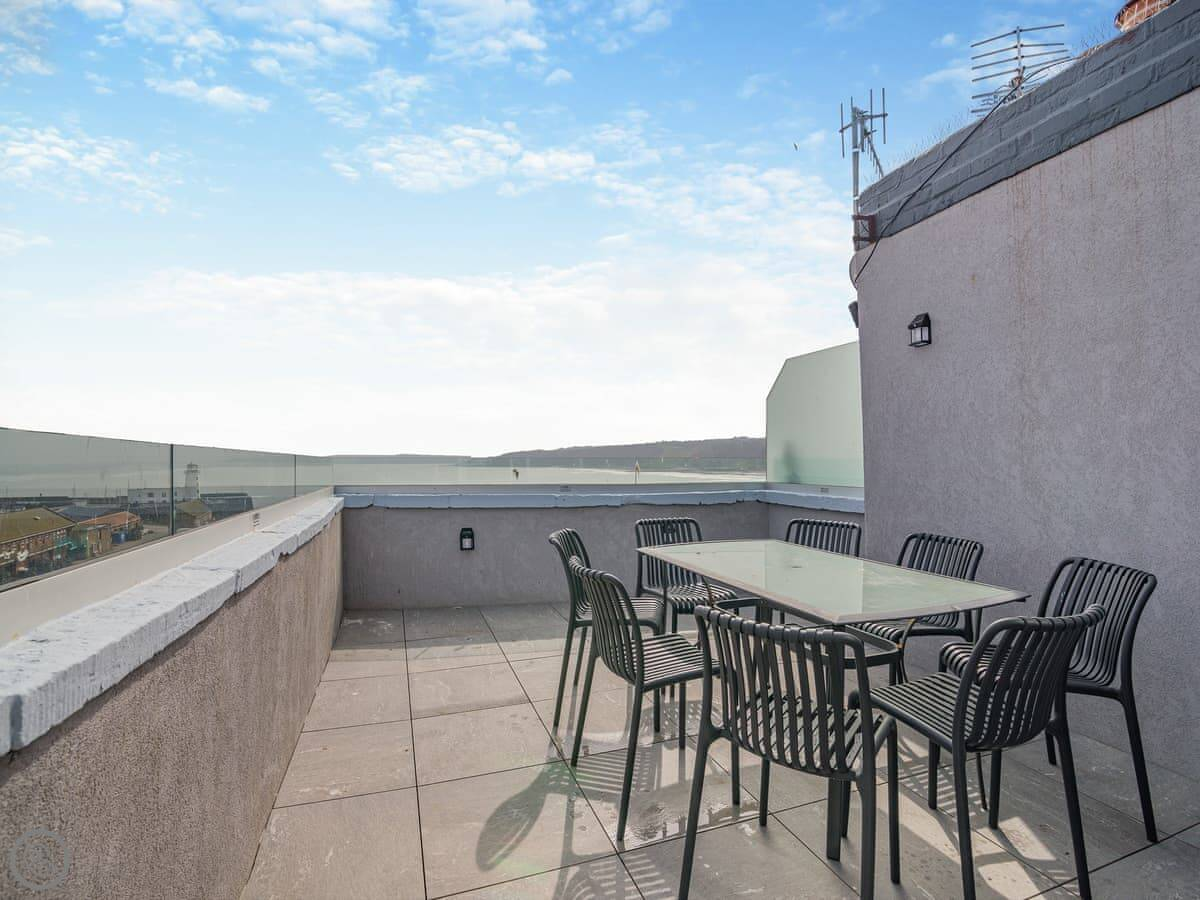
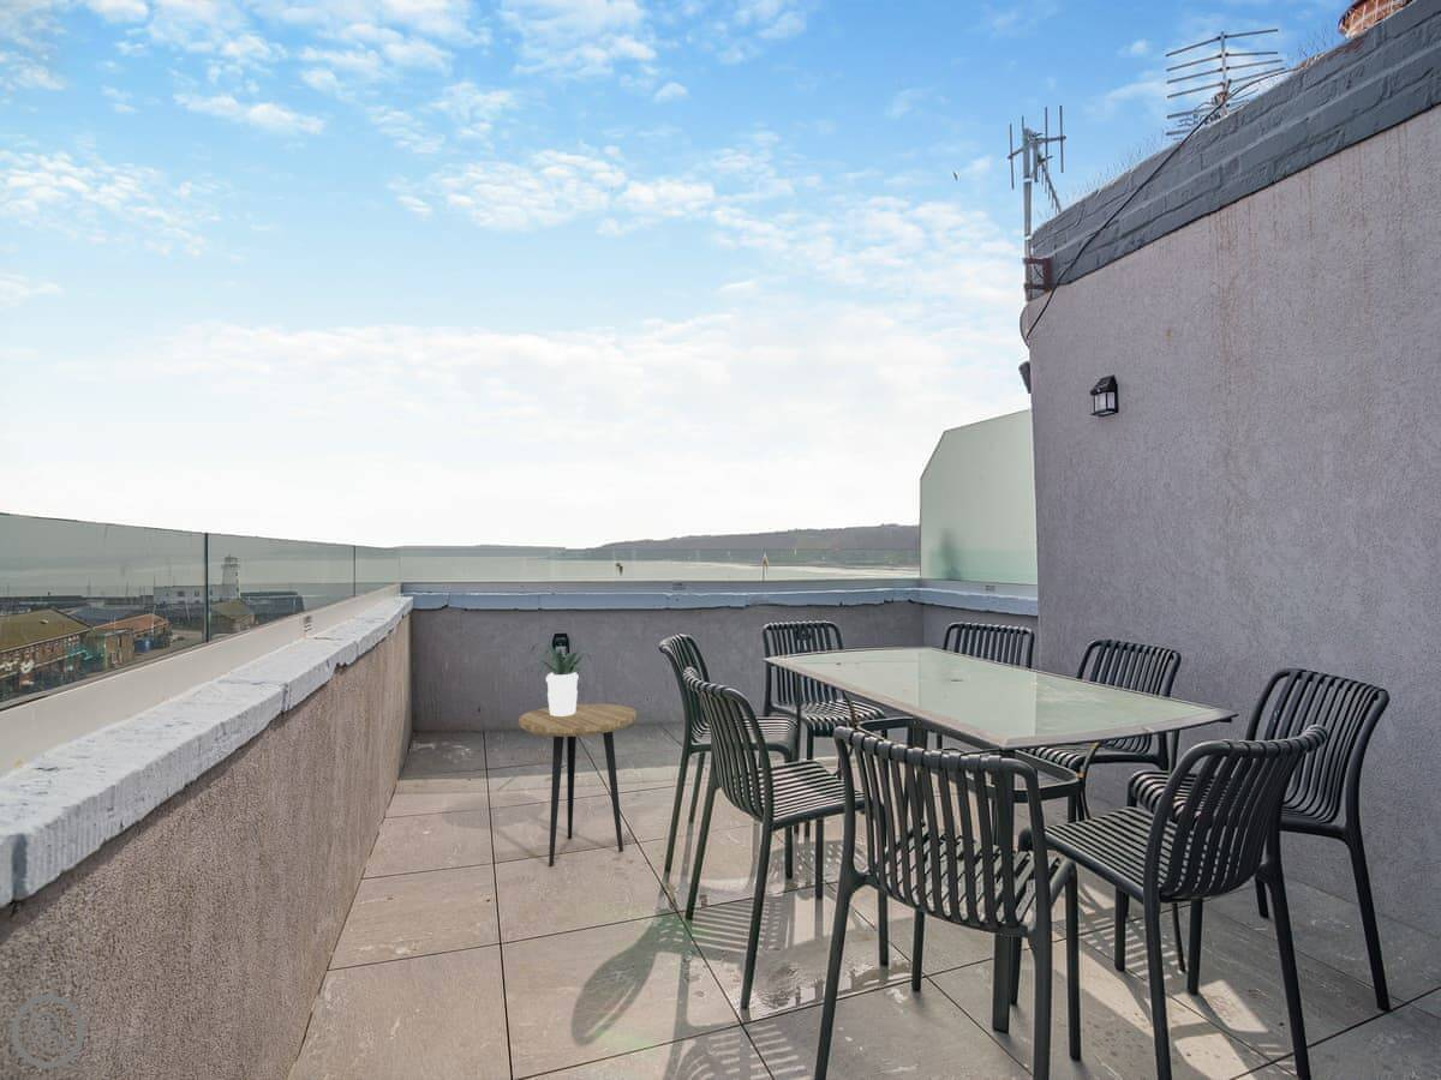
+ side table [518,703,638,868]
+ potted plant [524,642,598,716]
